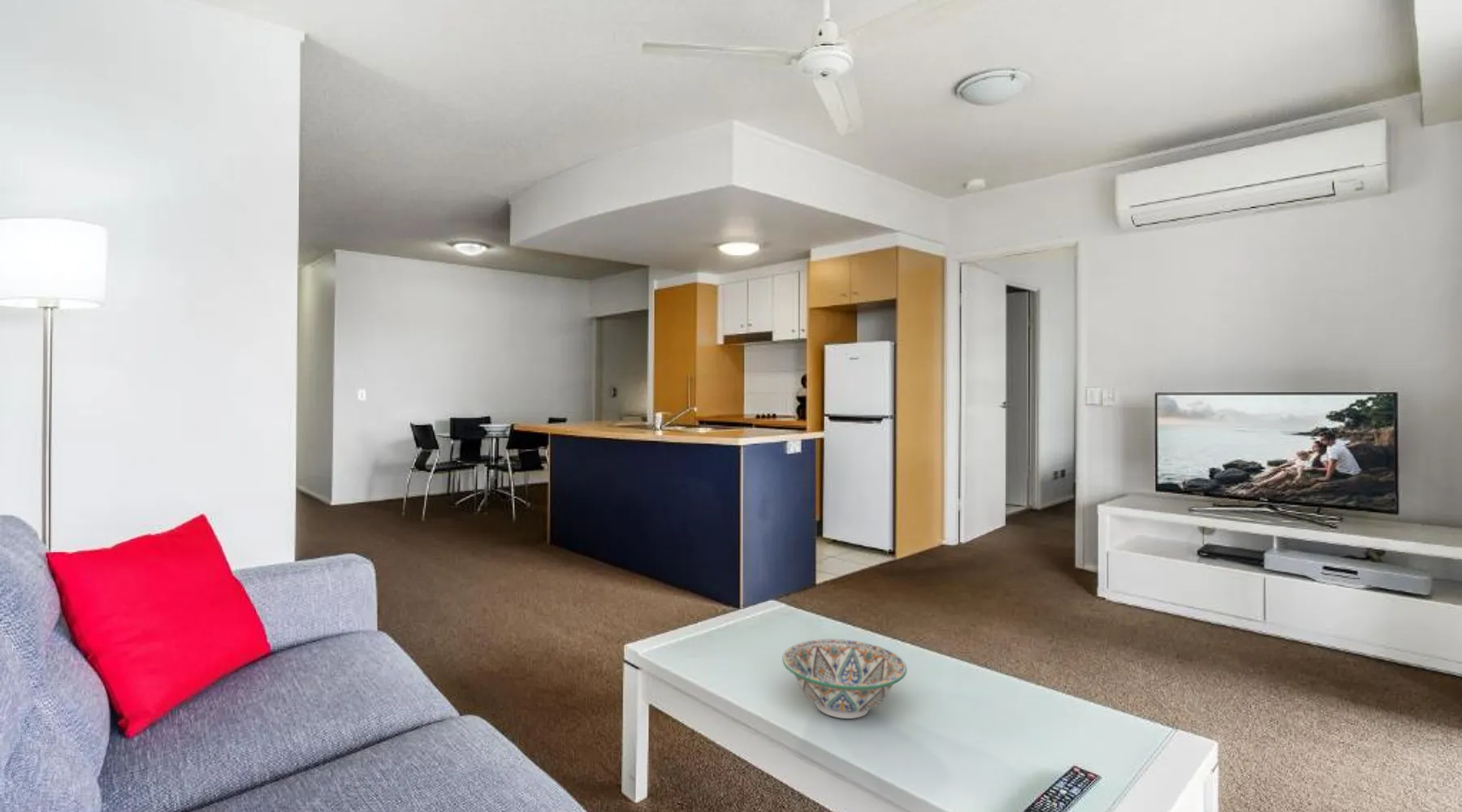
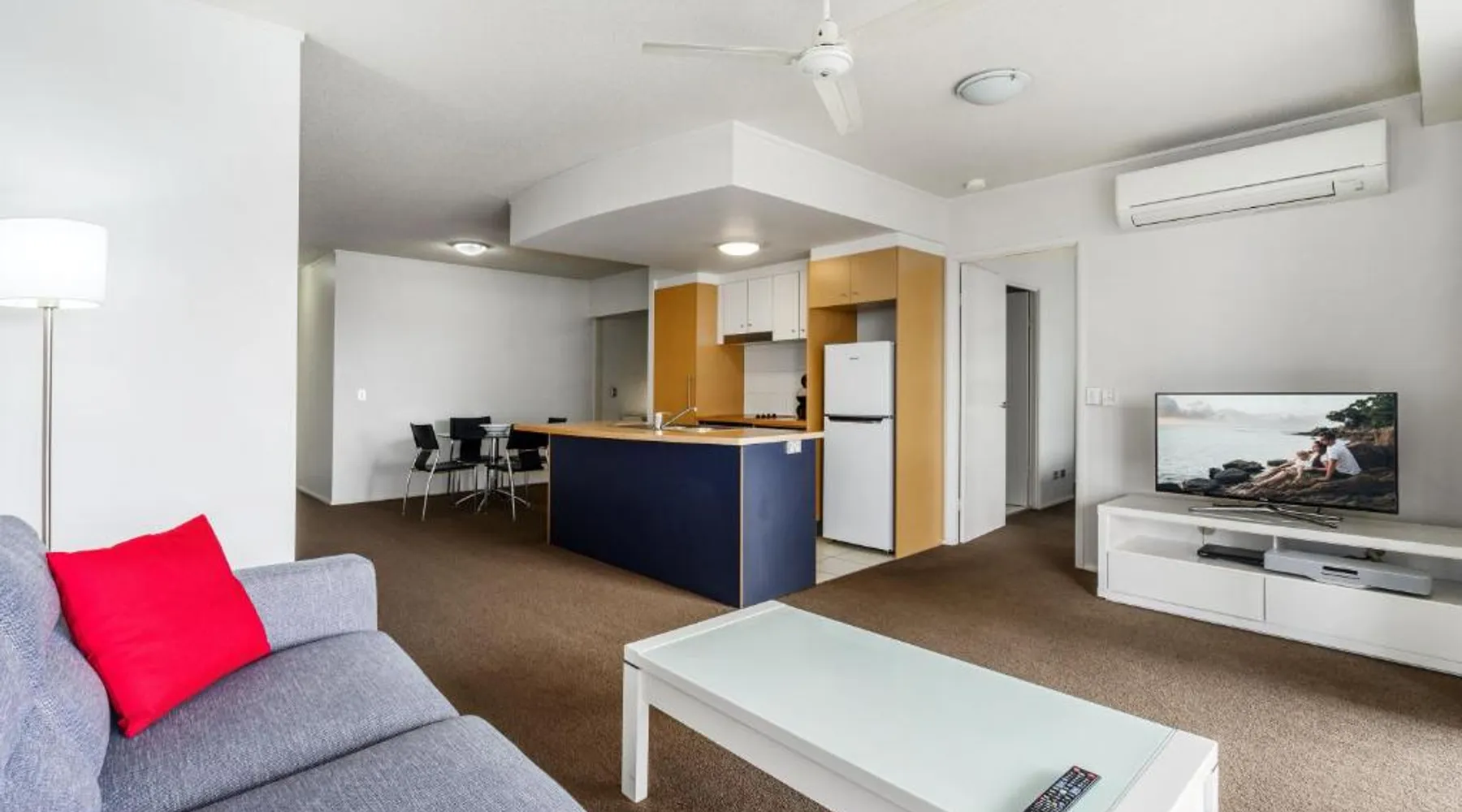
- decorative bowl [781,638,907,719]
